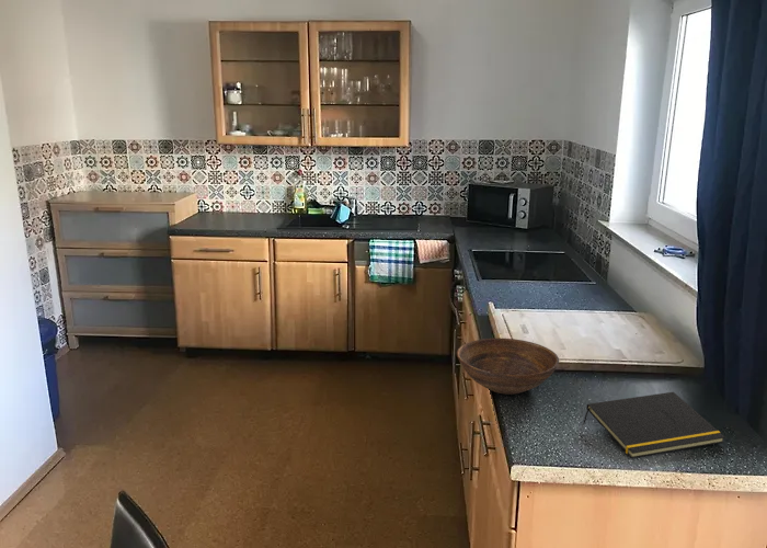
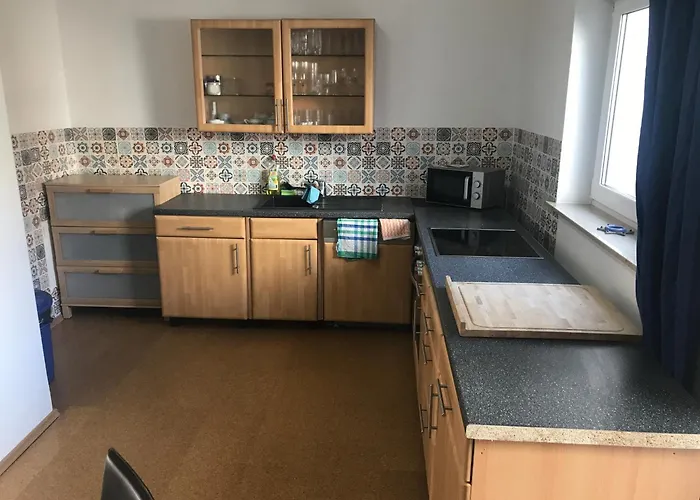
- bowl [456,338,560,396]
- notepad [582,391,726,459]
